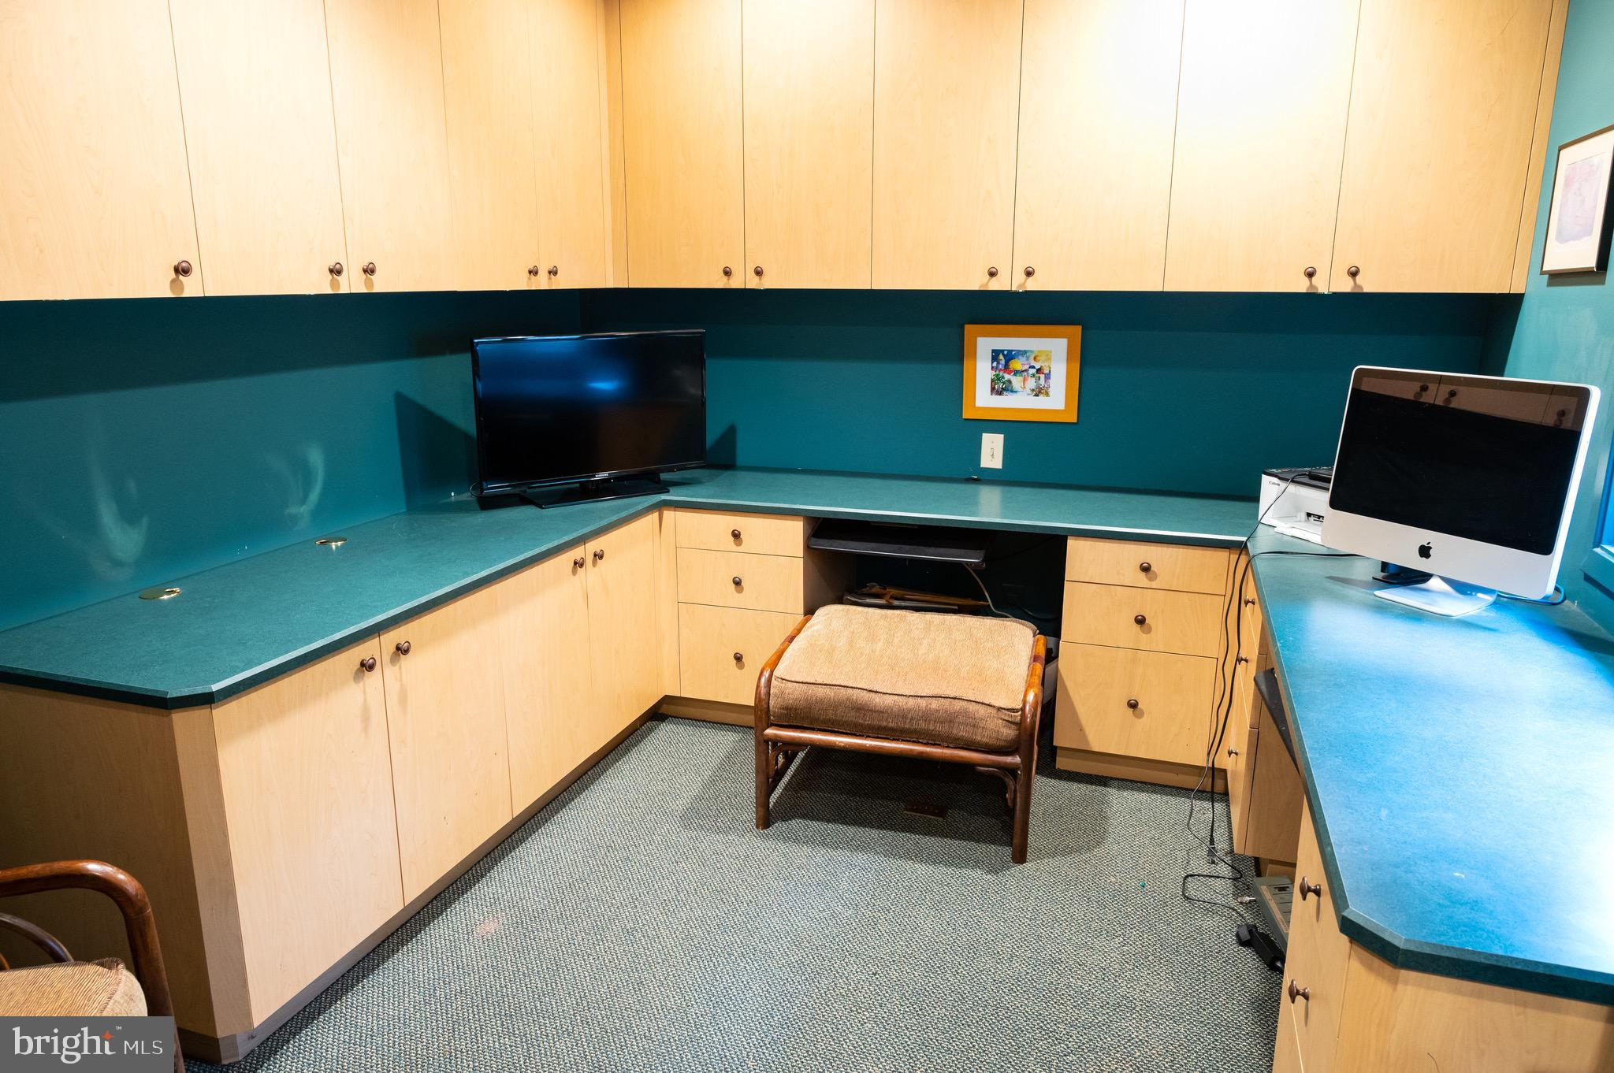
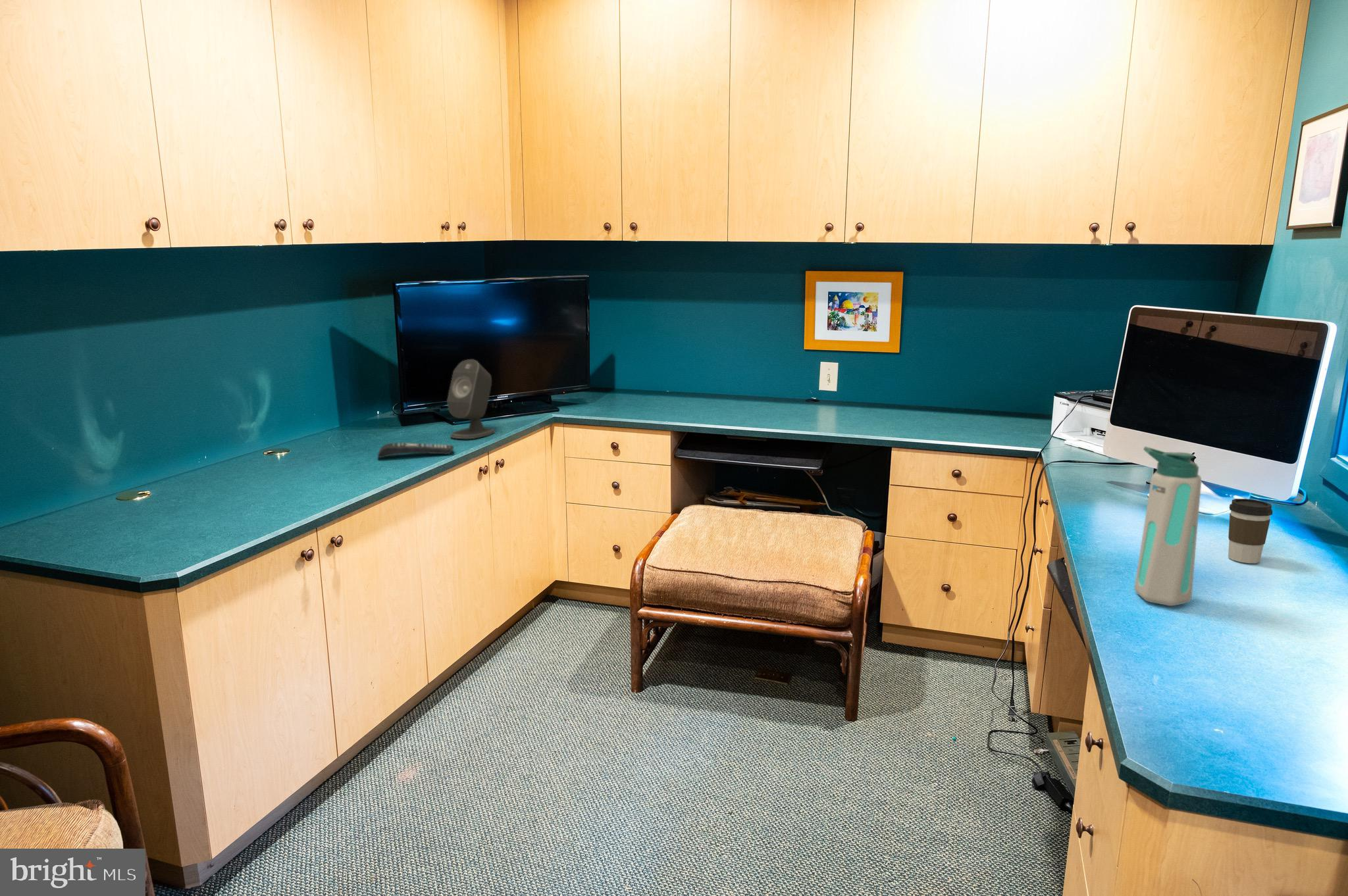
+ water bottle [1133,446,1202,607]
+ remote control [377,443,454,459]
+ speaker [446,359,496,439]
+ coffee cup [1228,498,1273,564]
